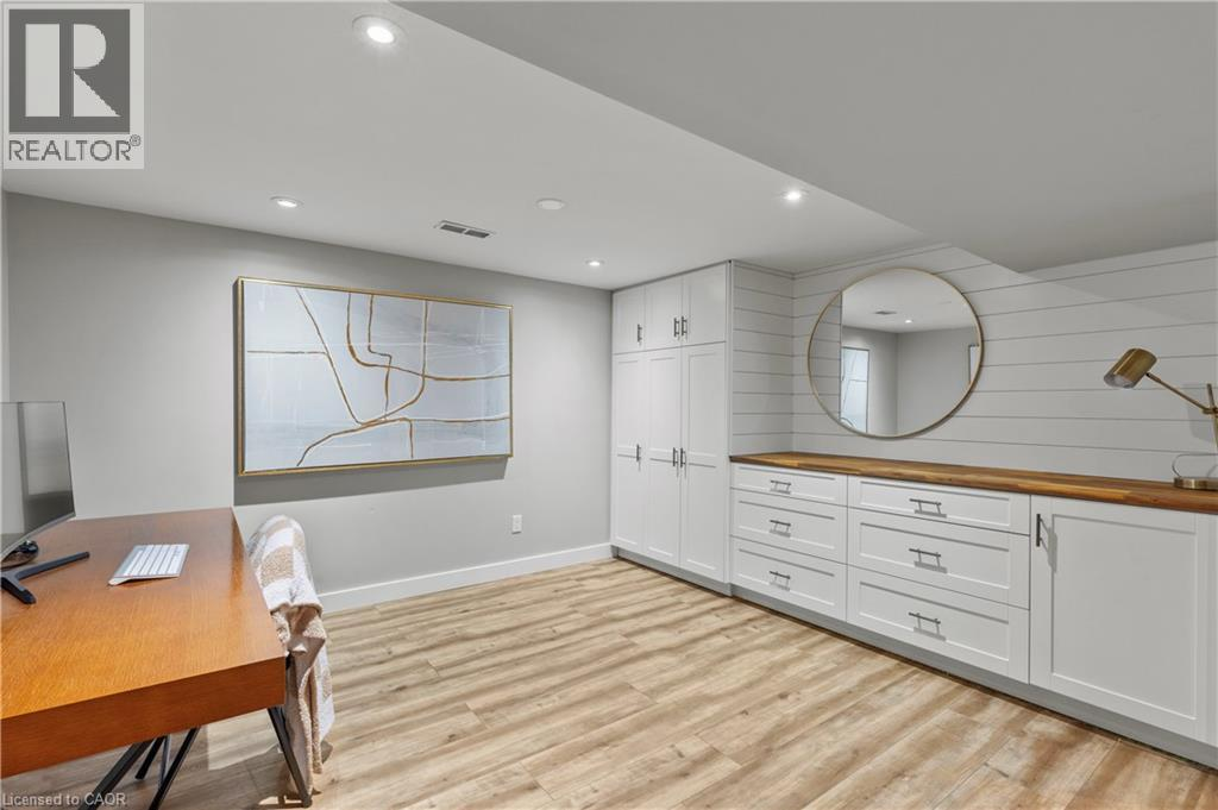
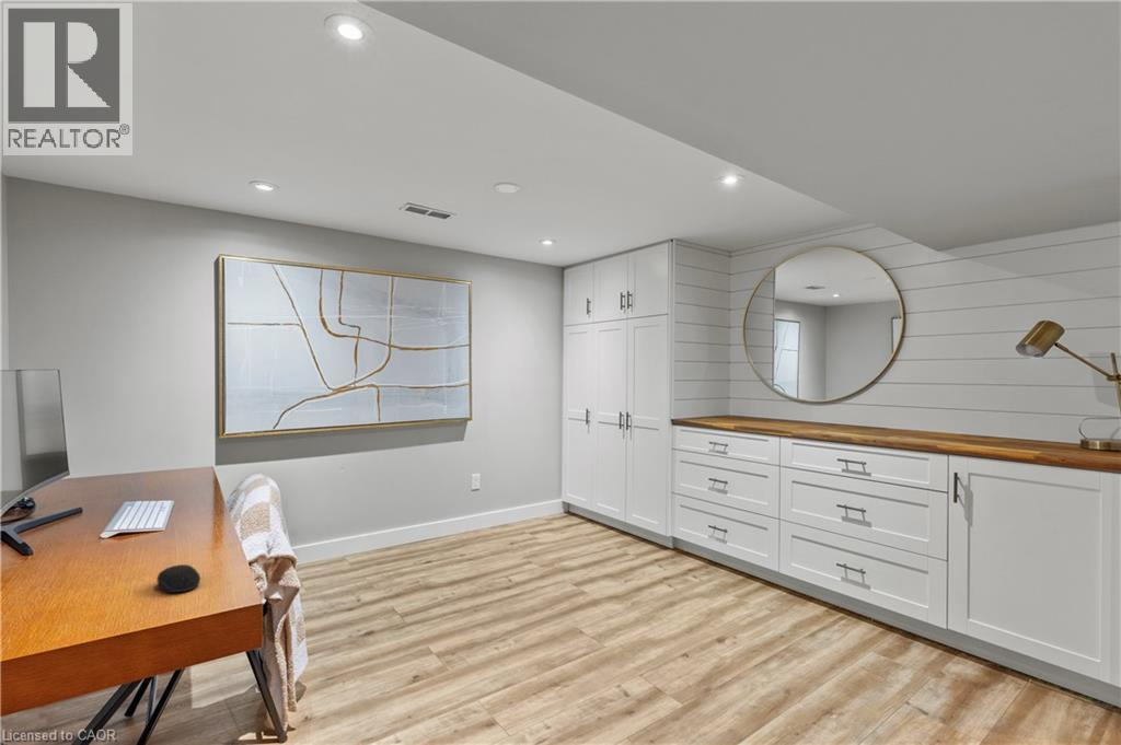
+ computer mouse [155,563,201,594]
